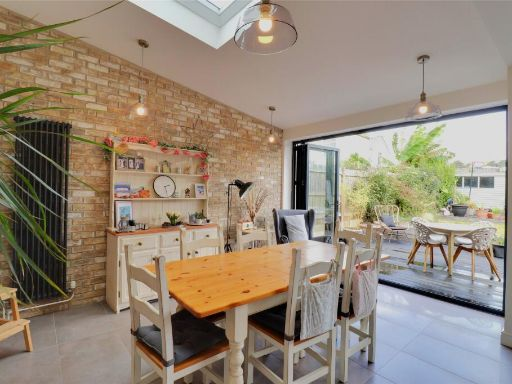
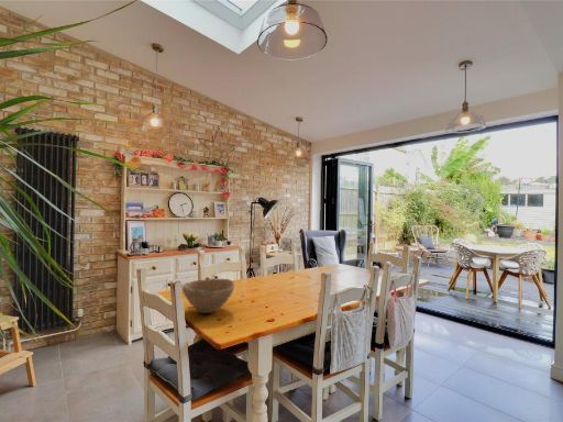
+ bowl [181,278,235,314]
